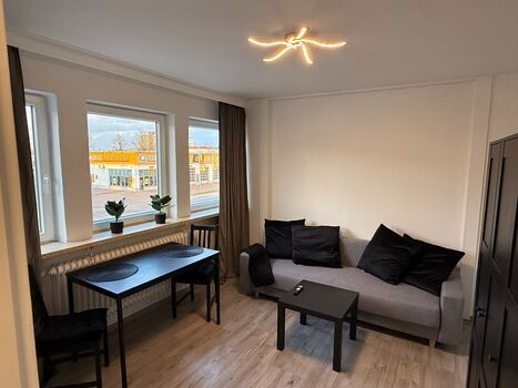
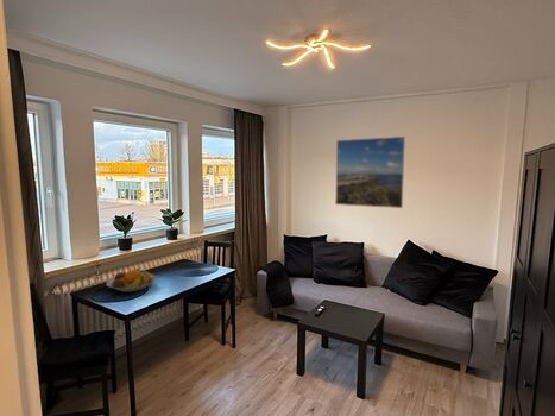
+ fruit bowl [105,267,158,294]
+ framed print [334,135,406,209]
